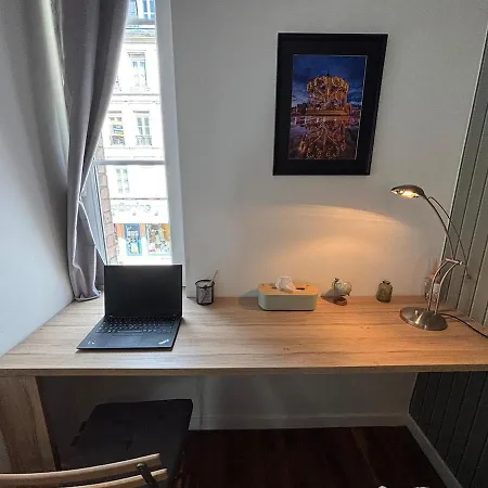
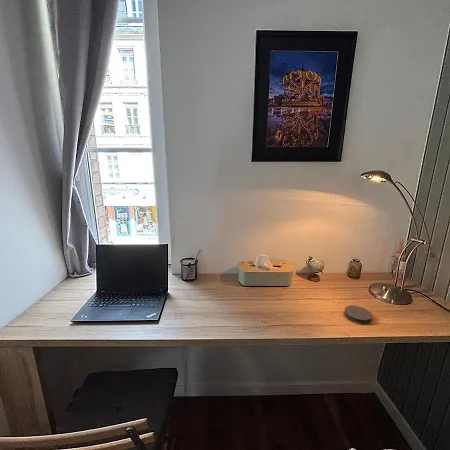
+ coaster [343,304,373,324]
